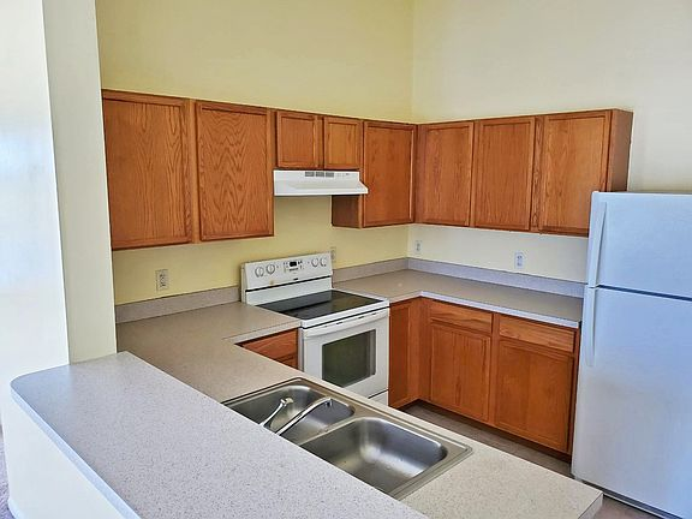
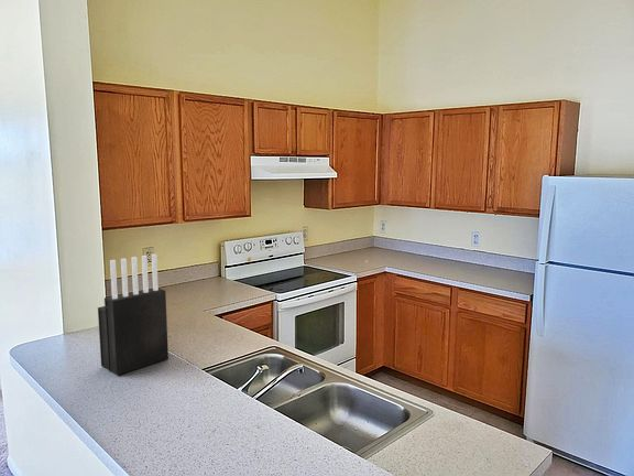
+ knife block [97,253,170,377]
